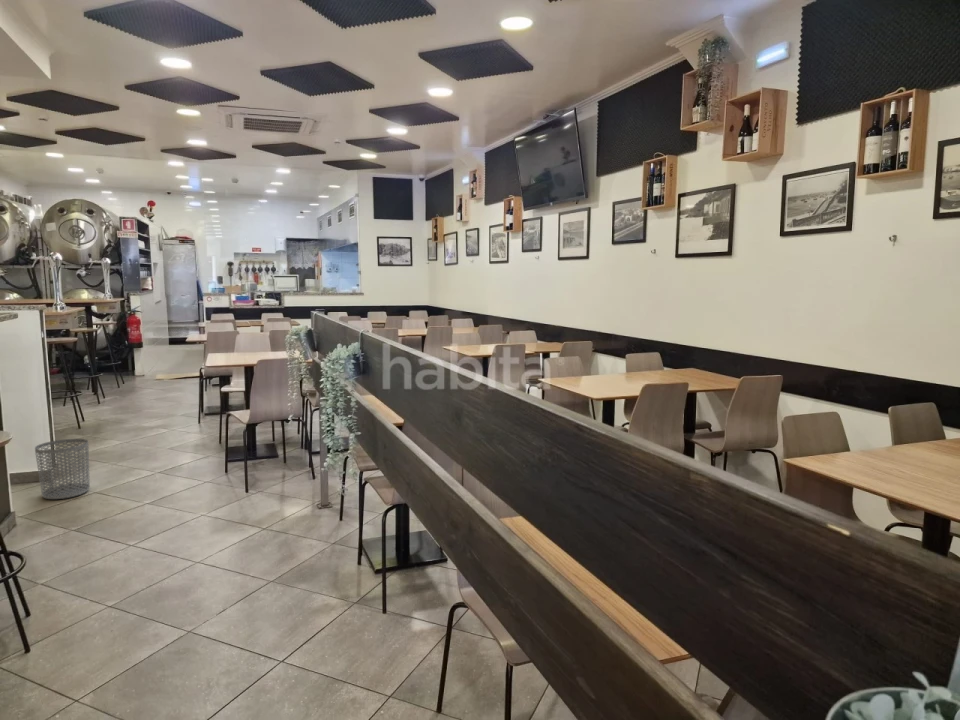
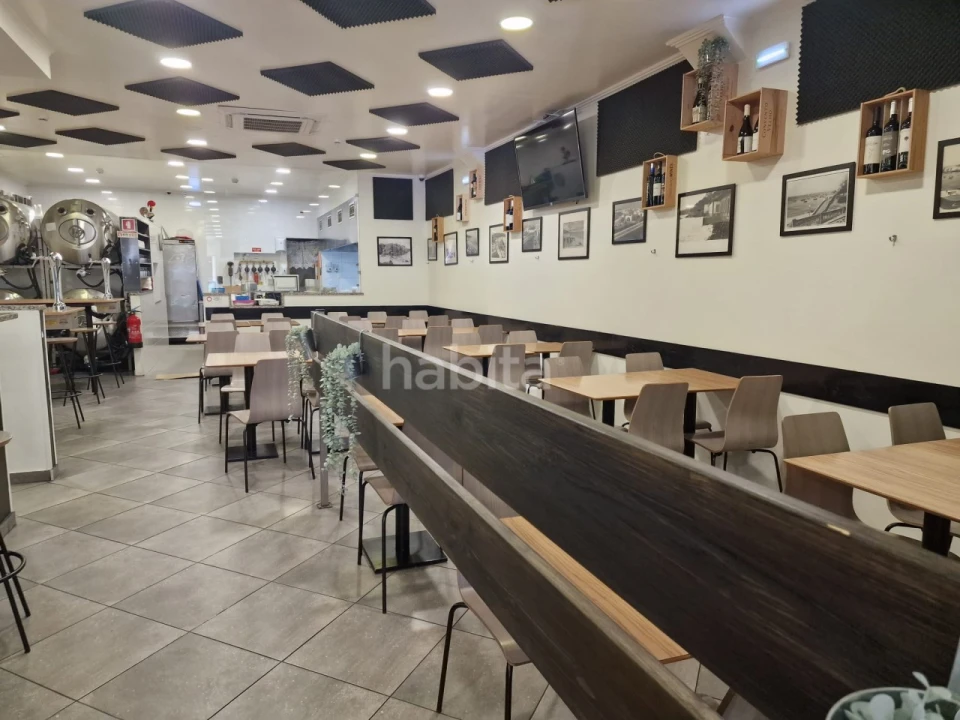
- waste bin [34,438,91,500]
